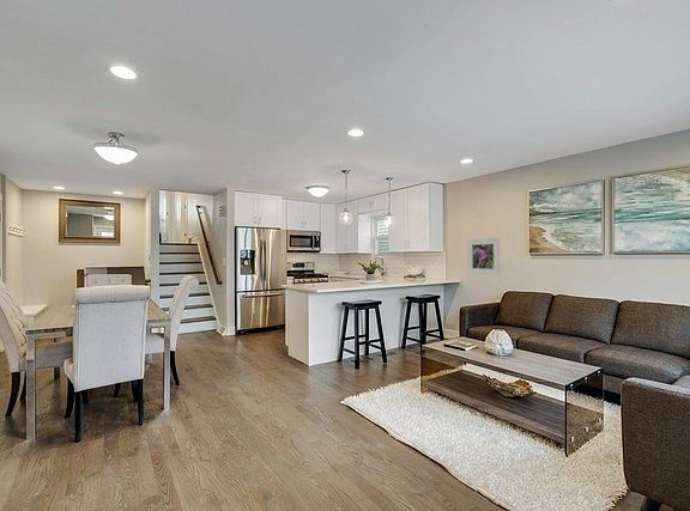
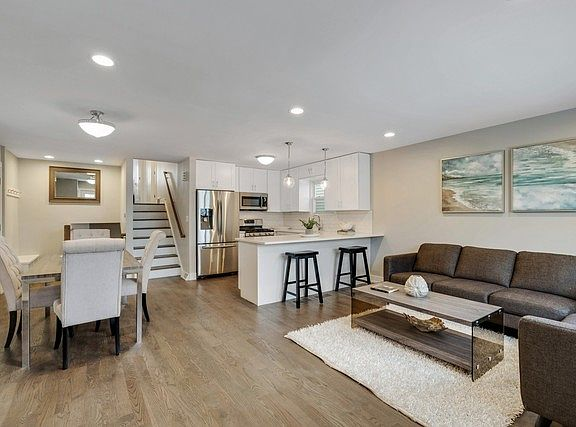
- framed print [466,237,501,276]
